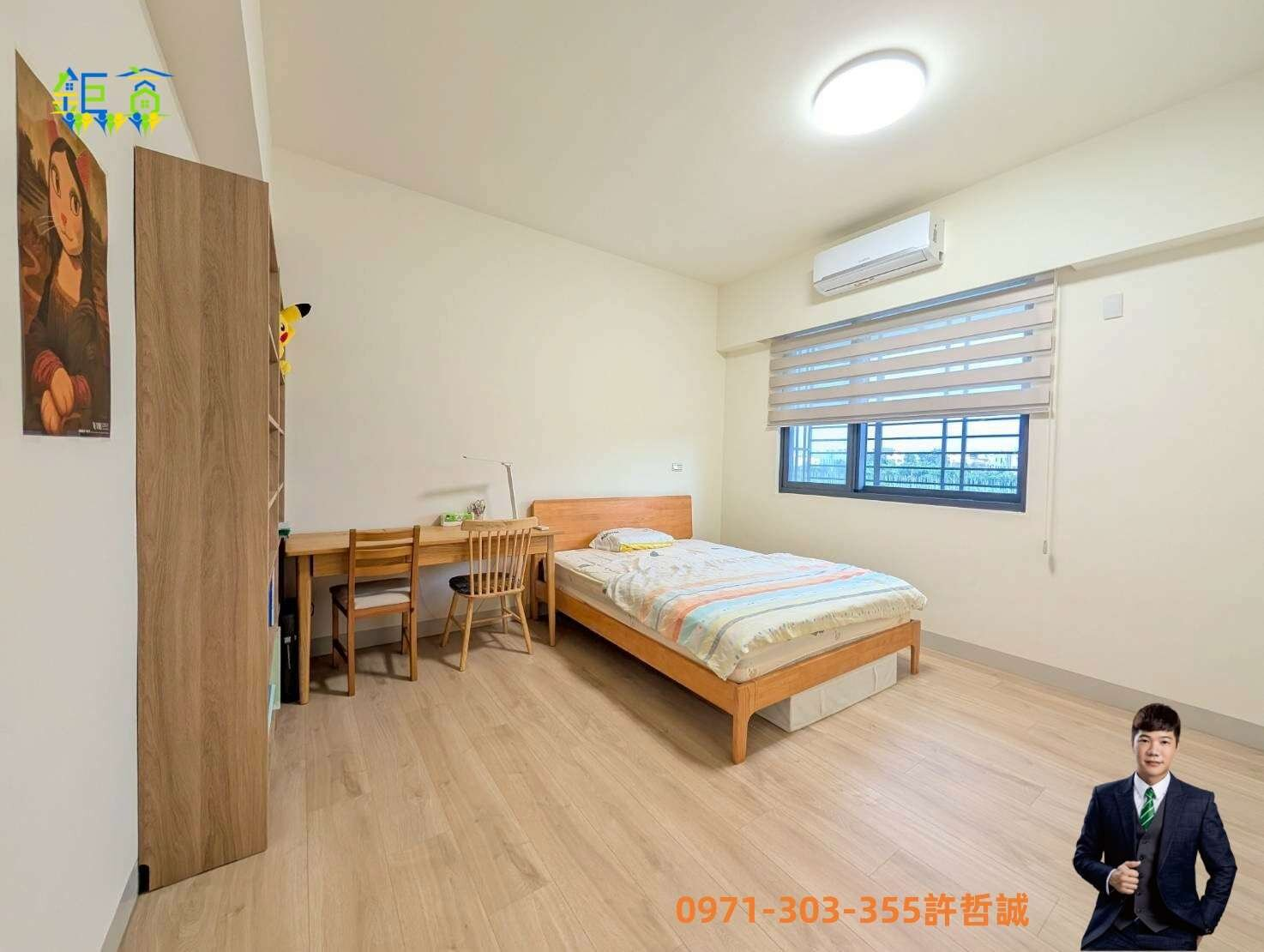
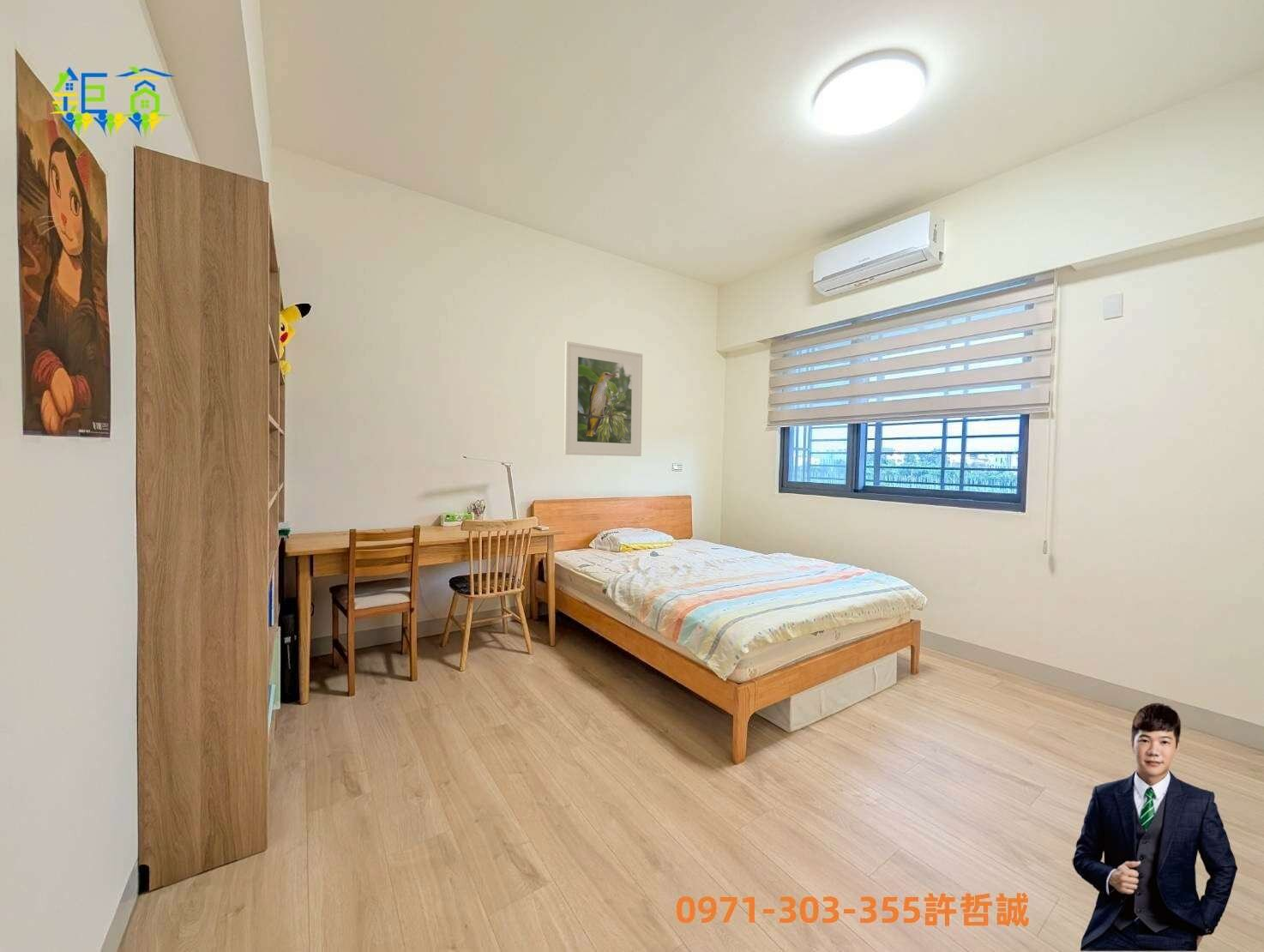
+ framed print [563,340,643,457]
